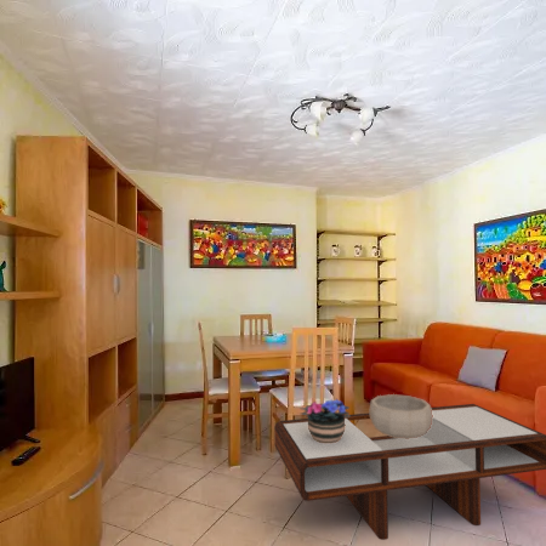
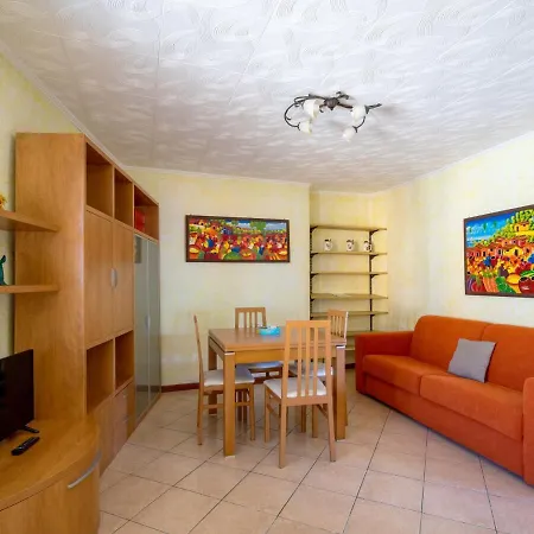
- coffee table [273,403,546,541]
- potted flower [298,398,351,443]
- decorative bowl [369,393,433,439]
